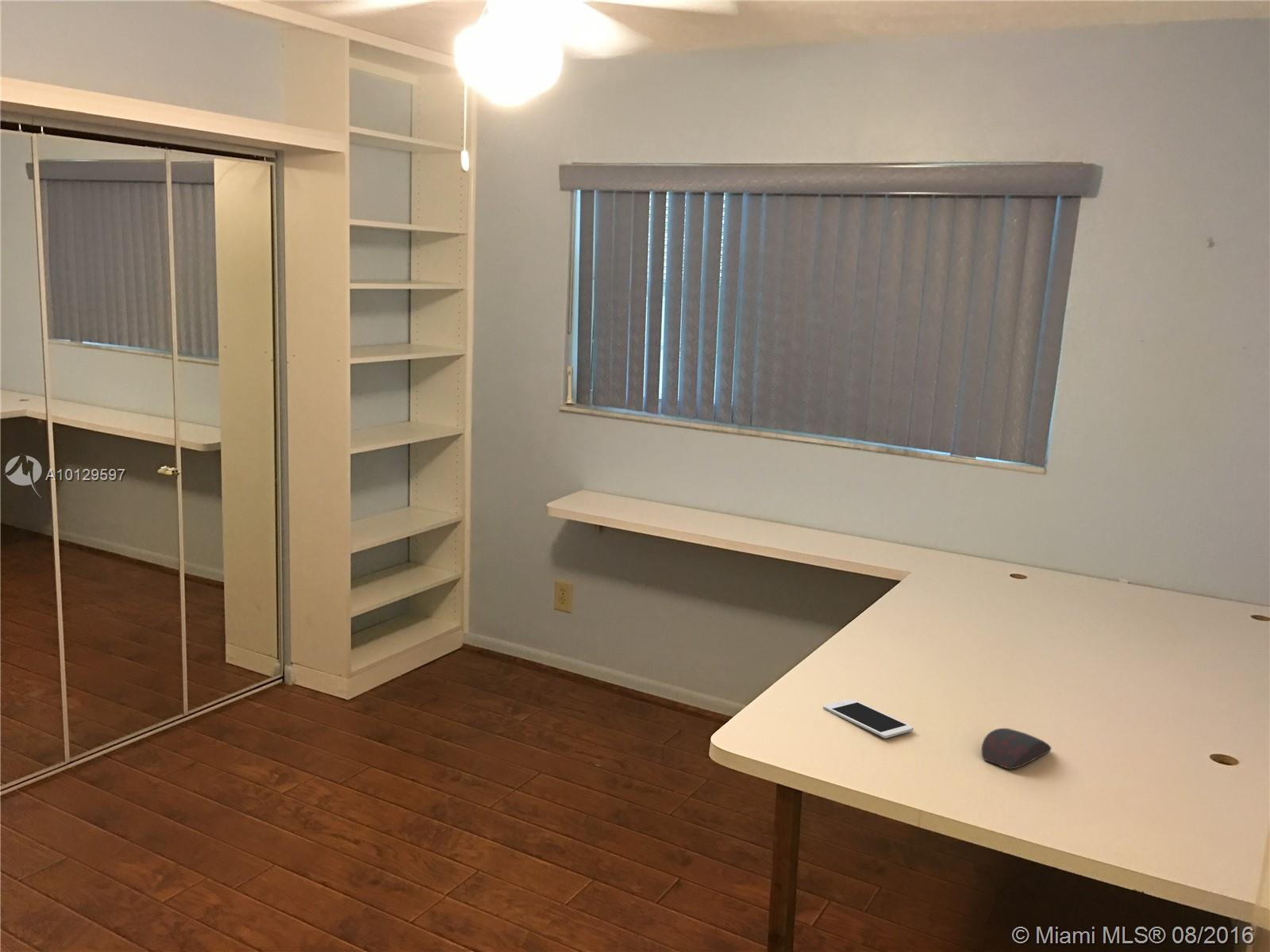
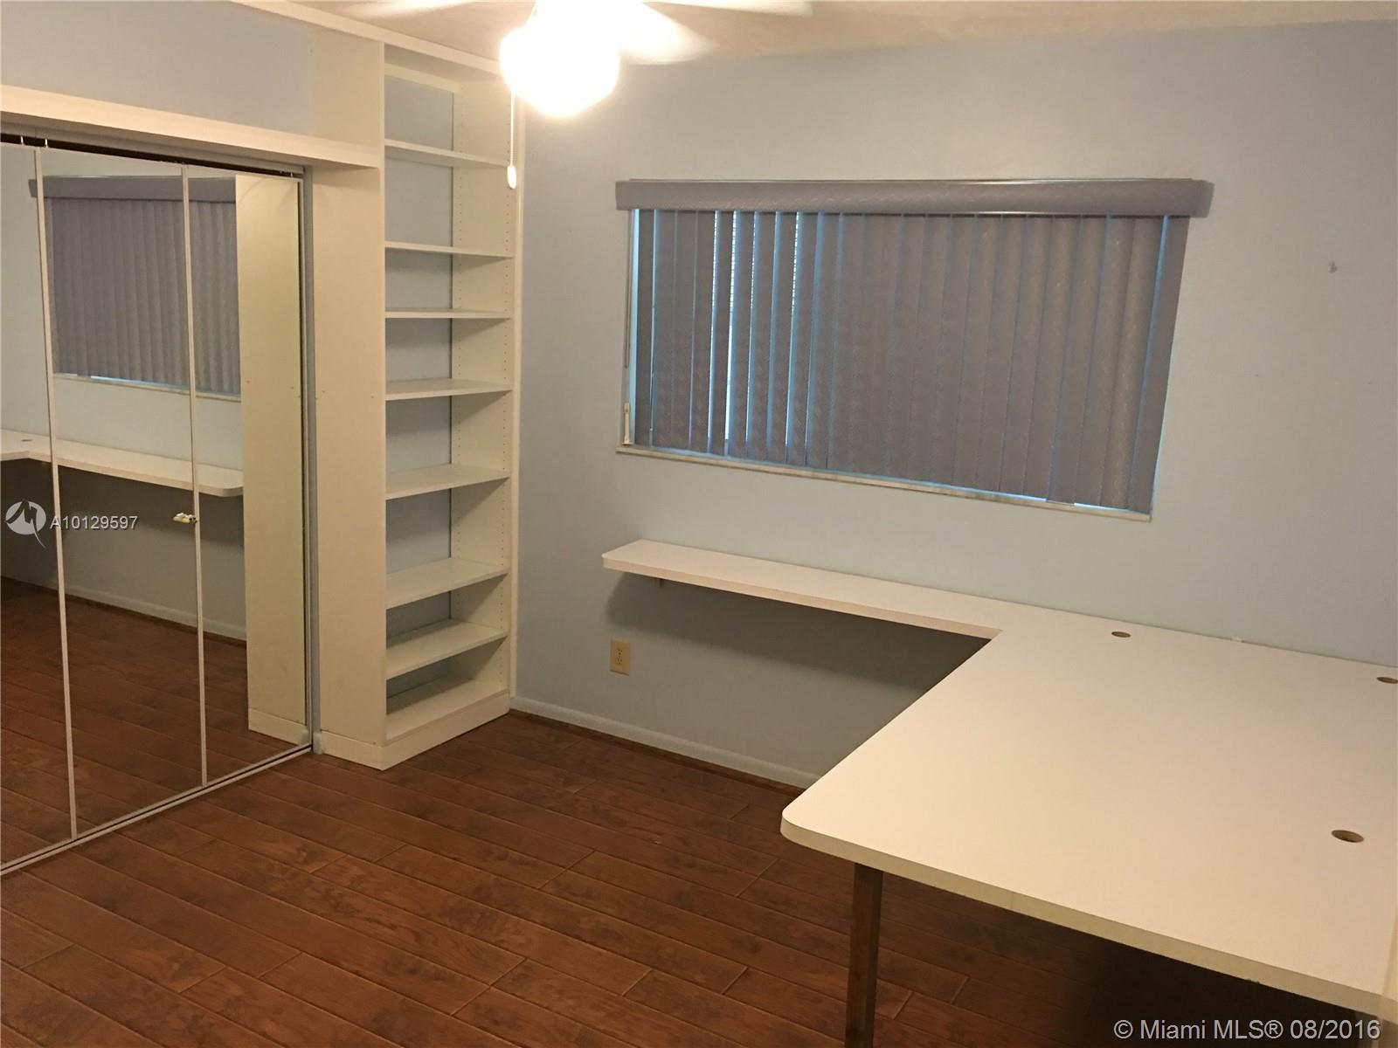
- cell phone [822,698,914,739]
- computer mouse [980,727,1052,770]
